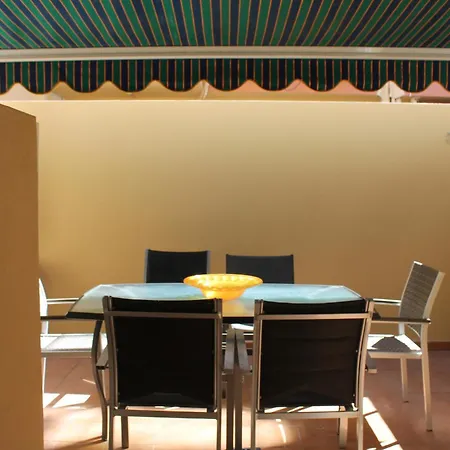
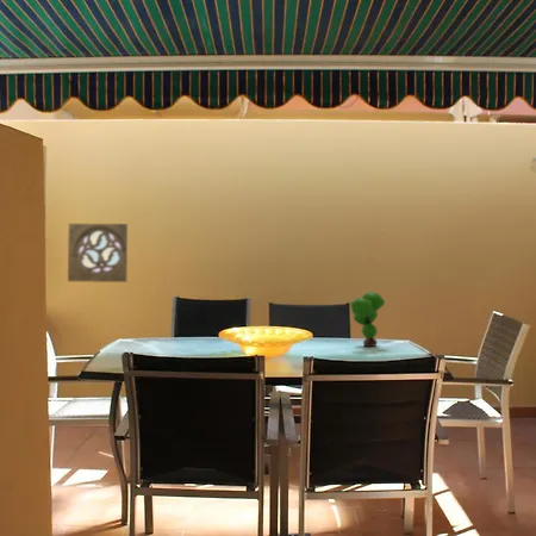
+ wall ornament [67,223,129,283]
+ plant [349,291,386,348]
